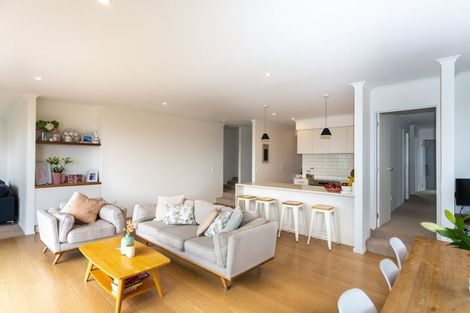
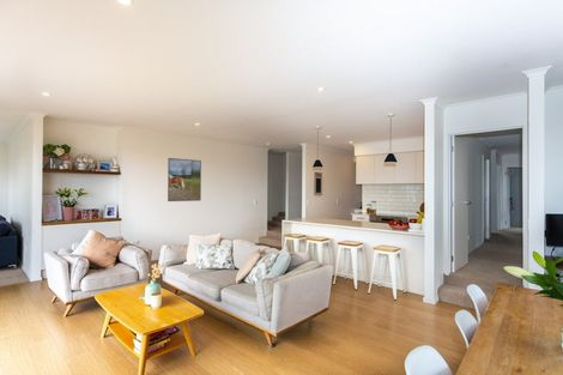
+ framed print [167,157,202,202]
